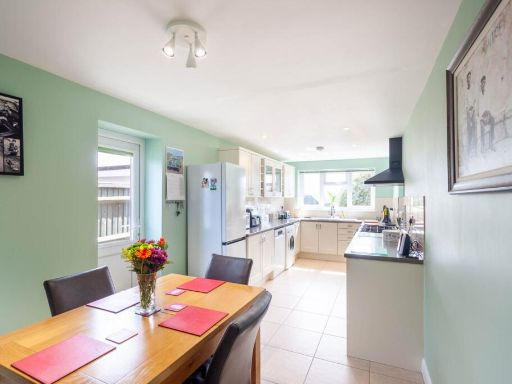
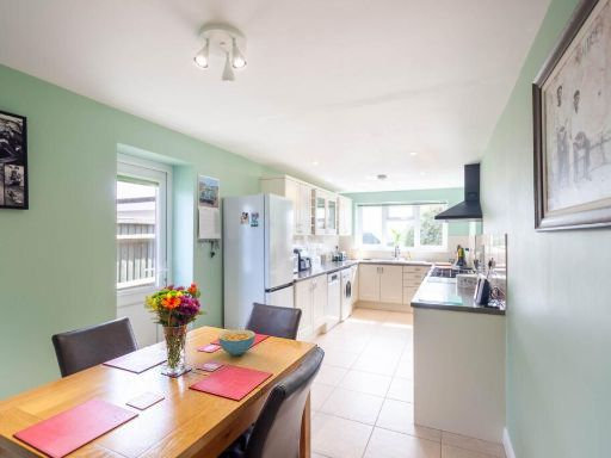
+ cereal bowl [217,328,257,357]
